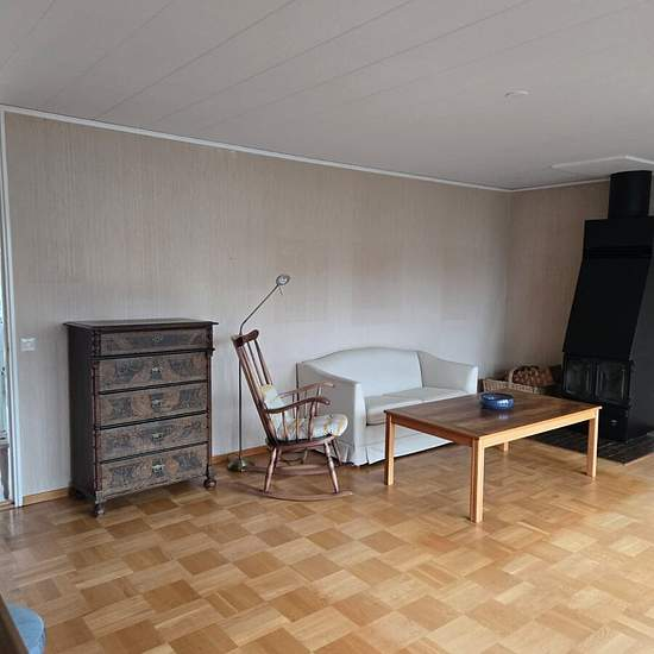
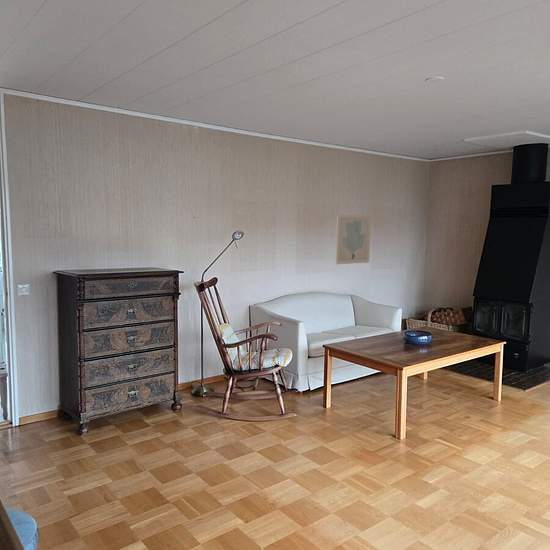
+ wall art [335,214,372,265]
